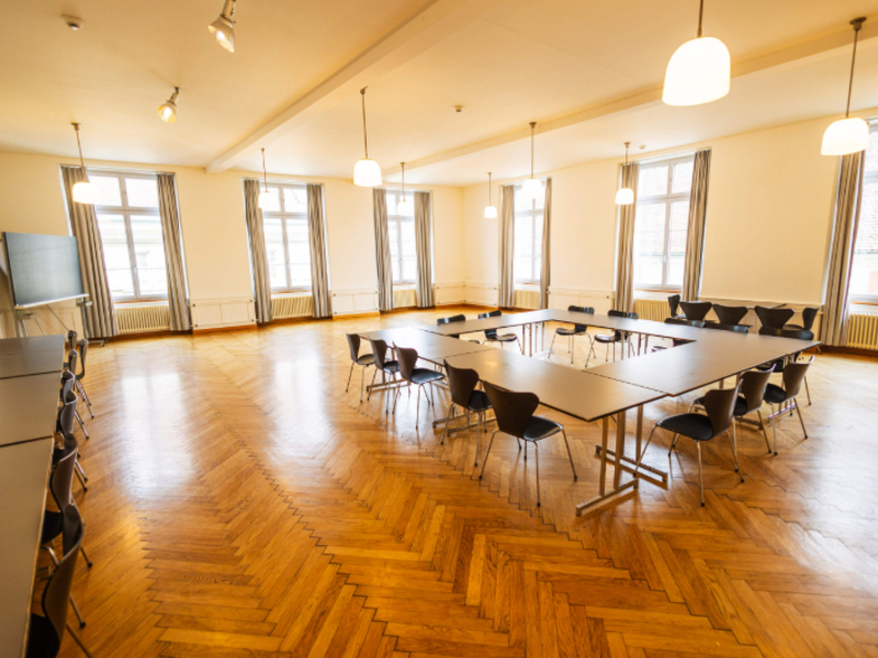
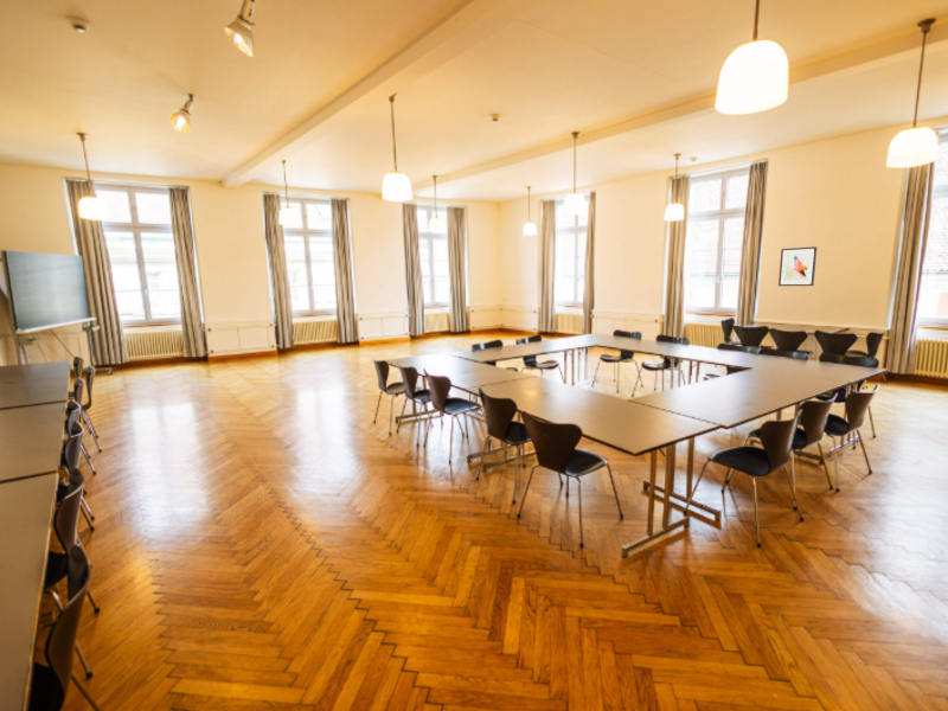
+ wall art [777,245,818,287]
